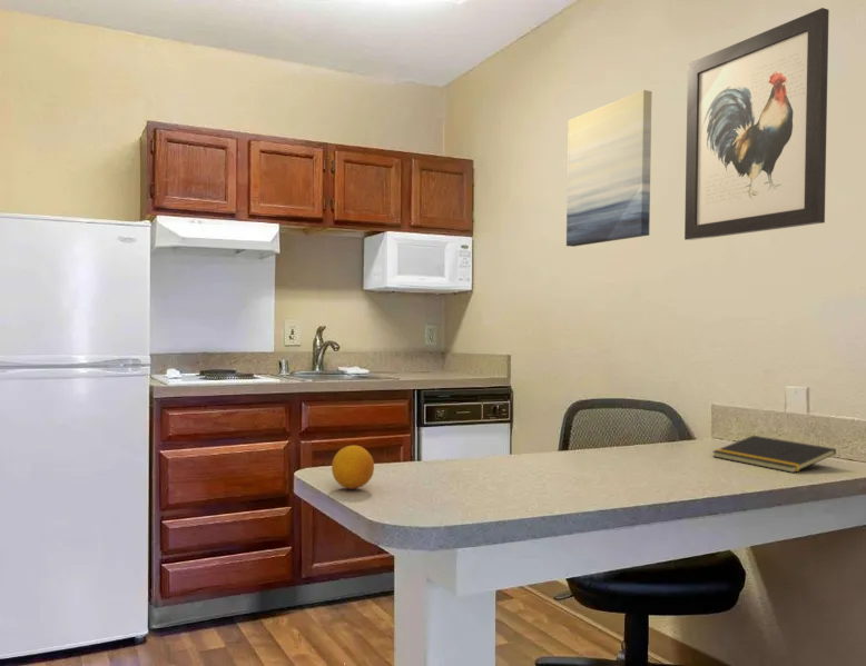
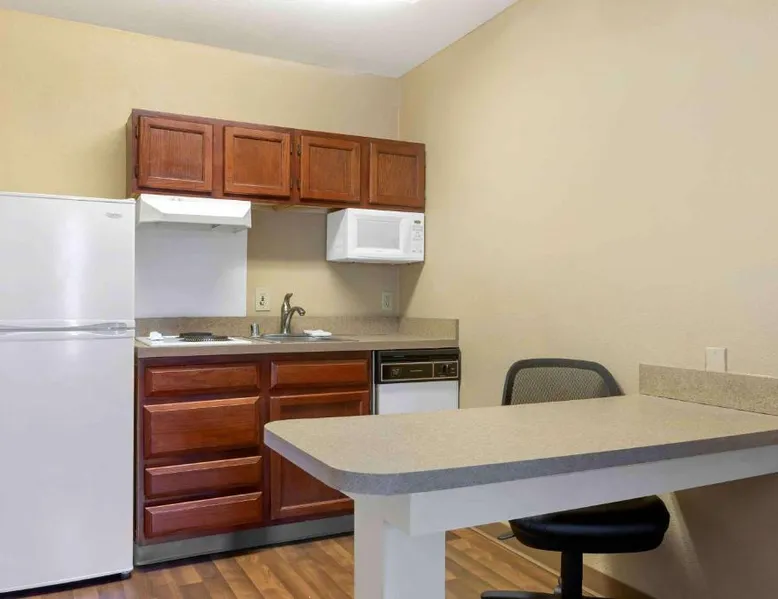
- fruit [331,445,375,490]
- wall art [683,7,830,241]
- wall art [565,89,653,248]
- notepad [711,435,837,474]
